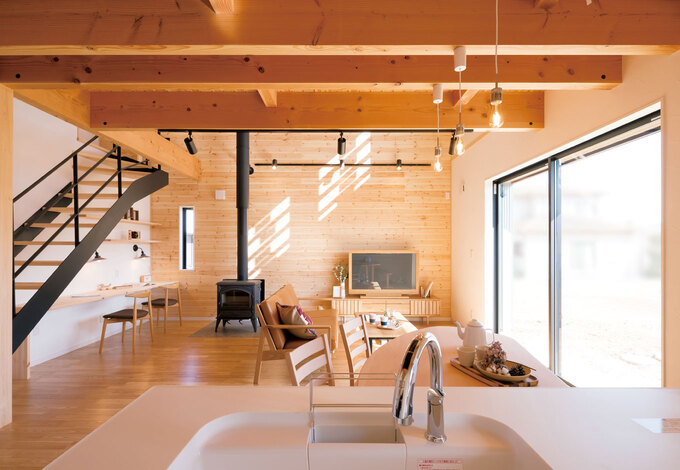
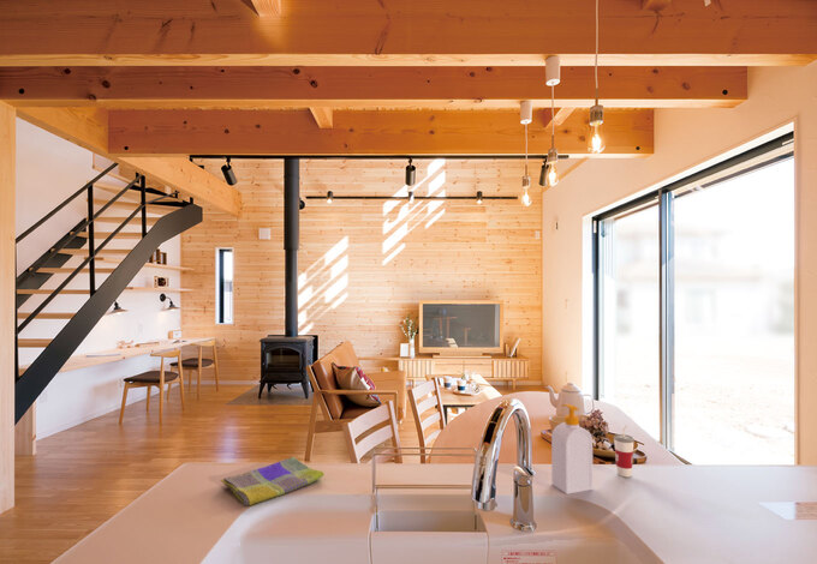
+ cup [613,424,636,478]
+ soap bottle [550,403,594,494]
+ dish towel [220,456,326,506]
